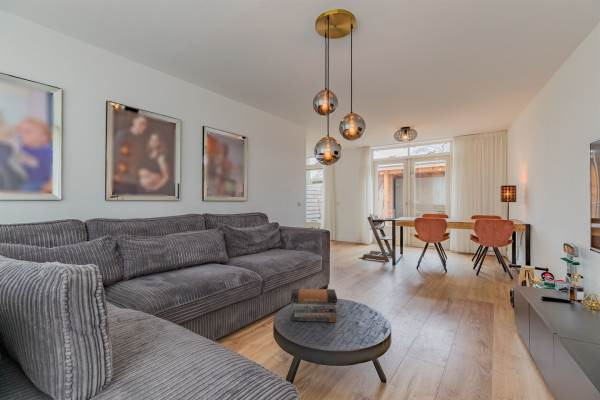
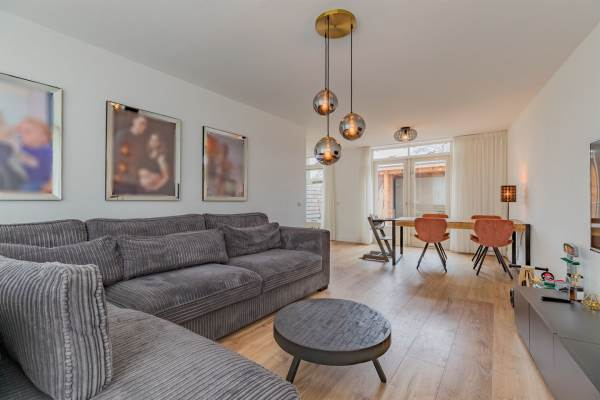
- book stack [290,288,338,323]
